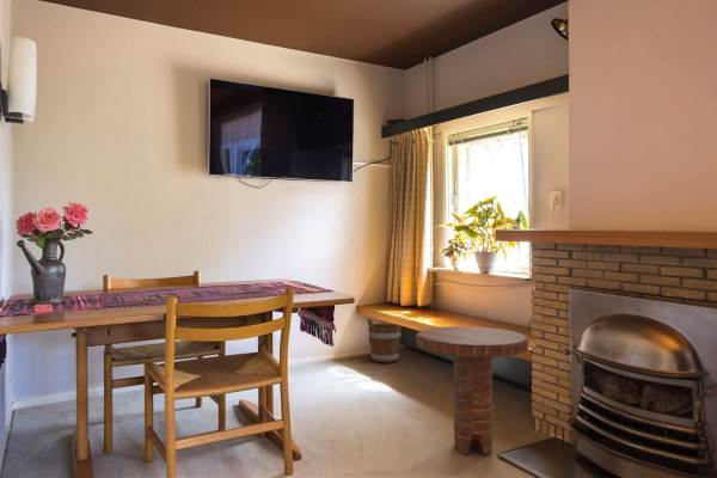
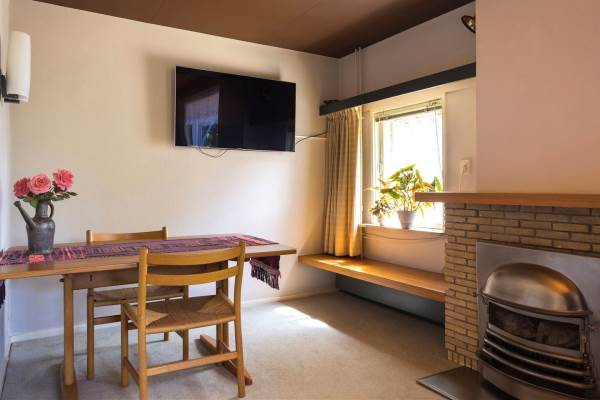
- bucket [366,318,402,363]
- side table [416,325,529,456]
